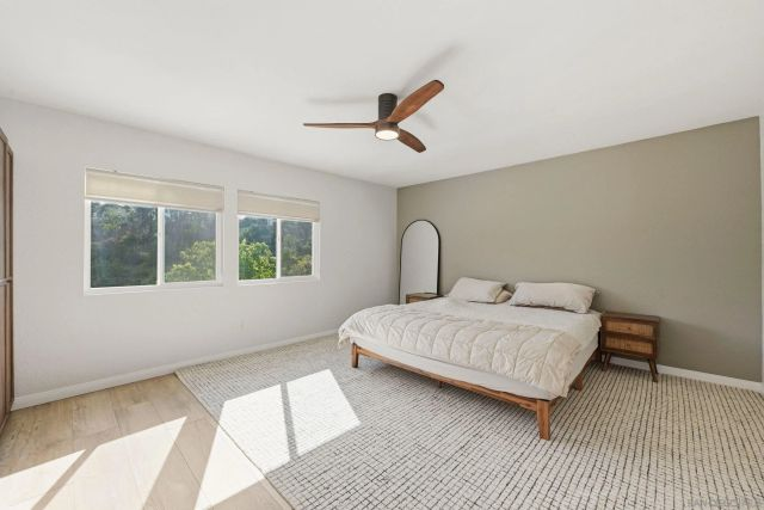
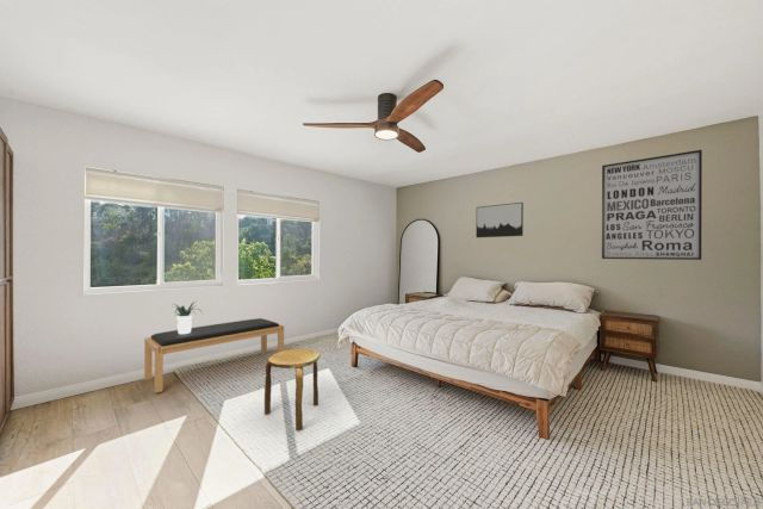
+ potted plant [173,300,204,334]
+ bench [143,317,285,393]
+ wall art [601,149,703,261]
+ stool [263,348,321,432]
+ wall art [474,201,525,238]
